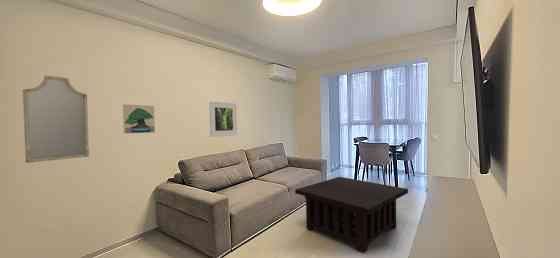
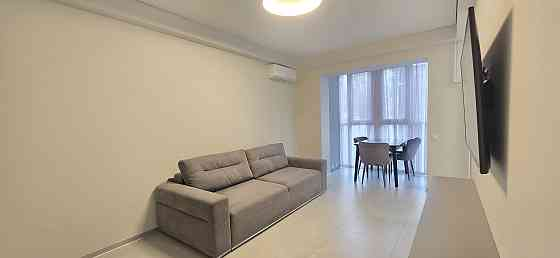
- home mirror [22,75,90,164]
- coffee table [294,176,409,254]
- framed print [209,100,238,138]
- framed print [122,103,156,135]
